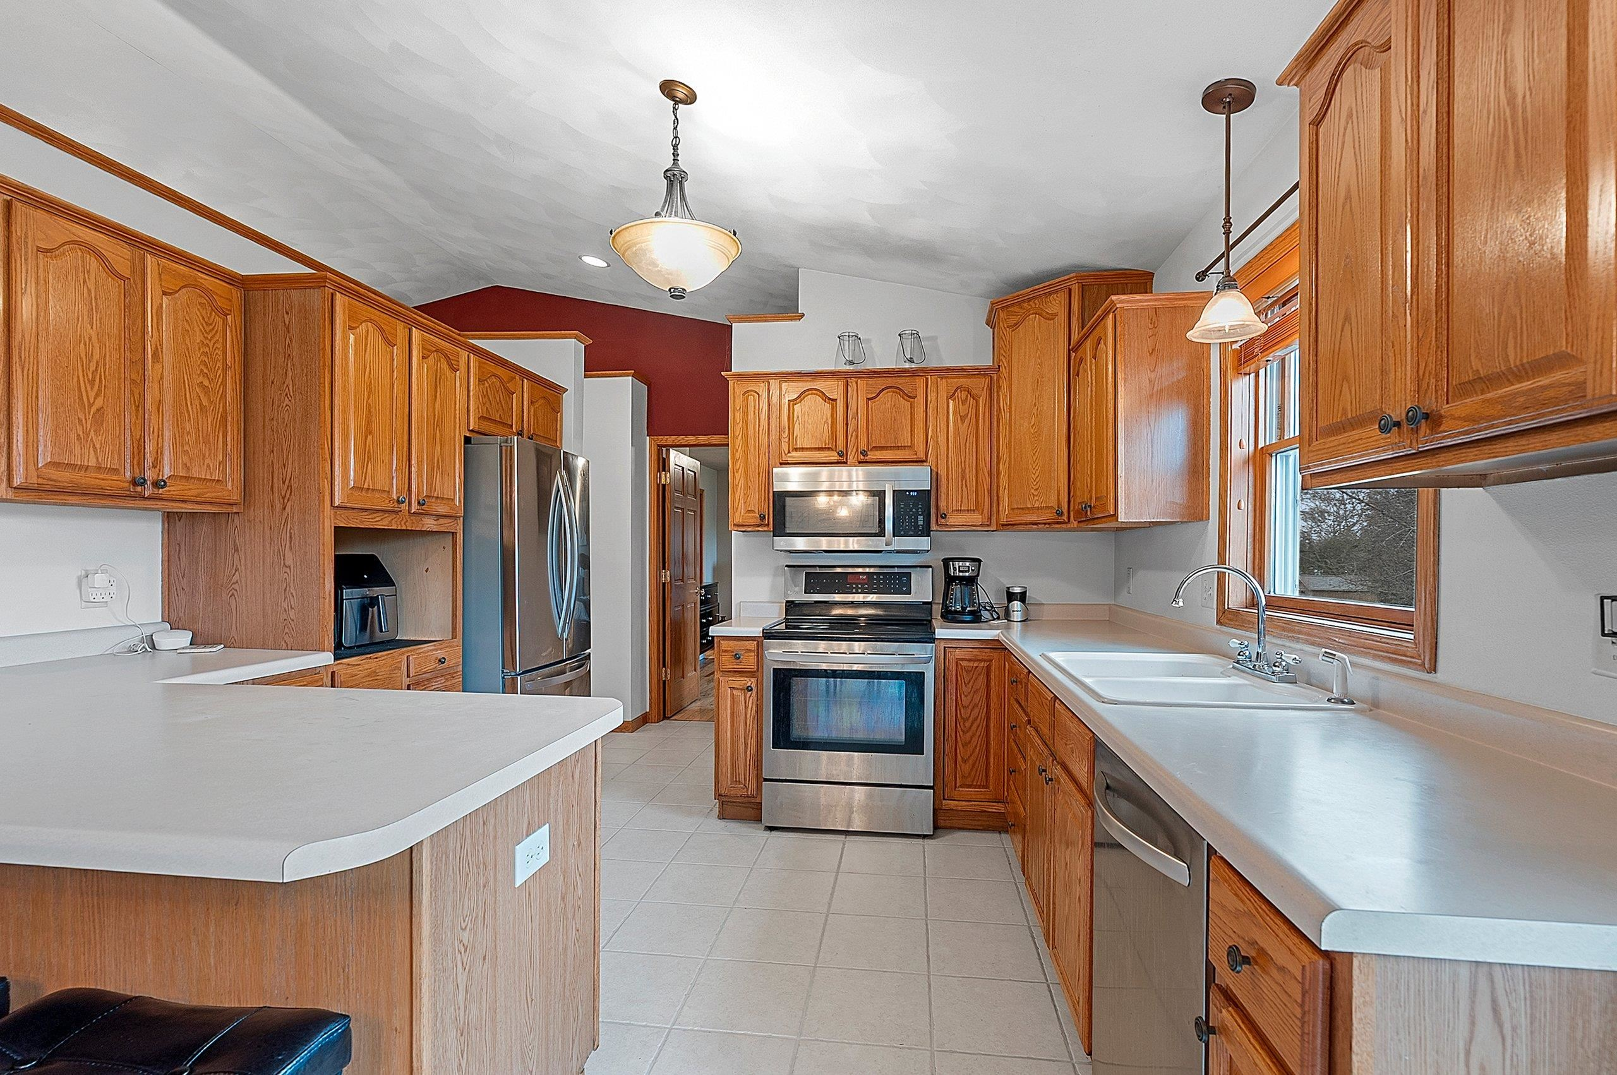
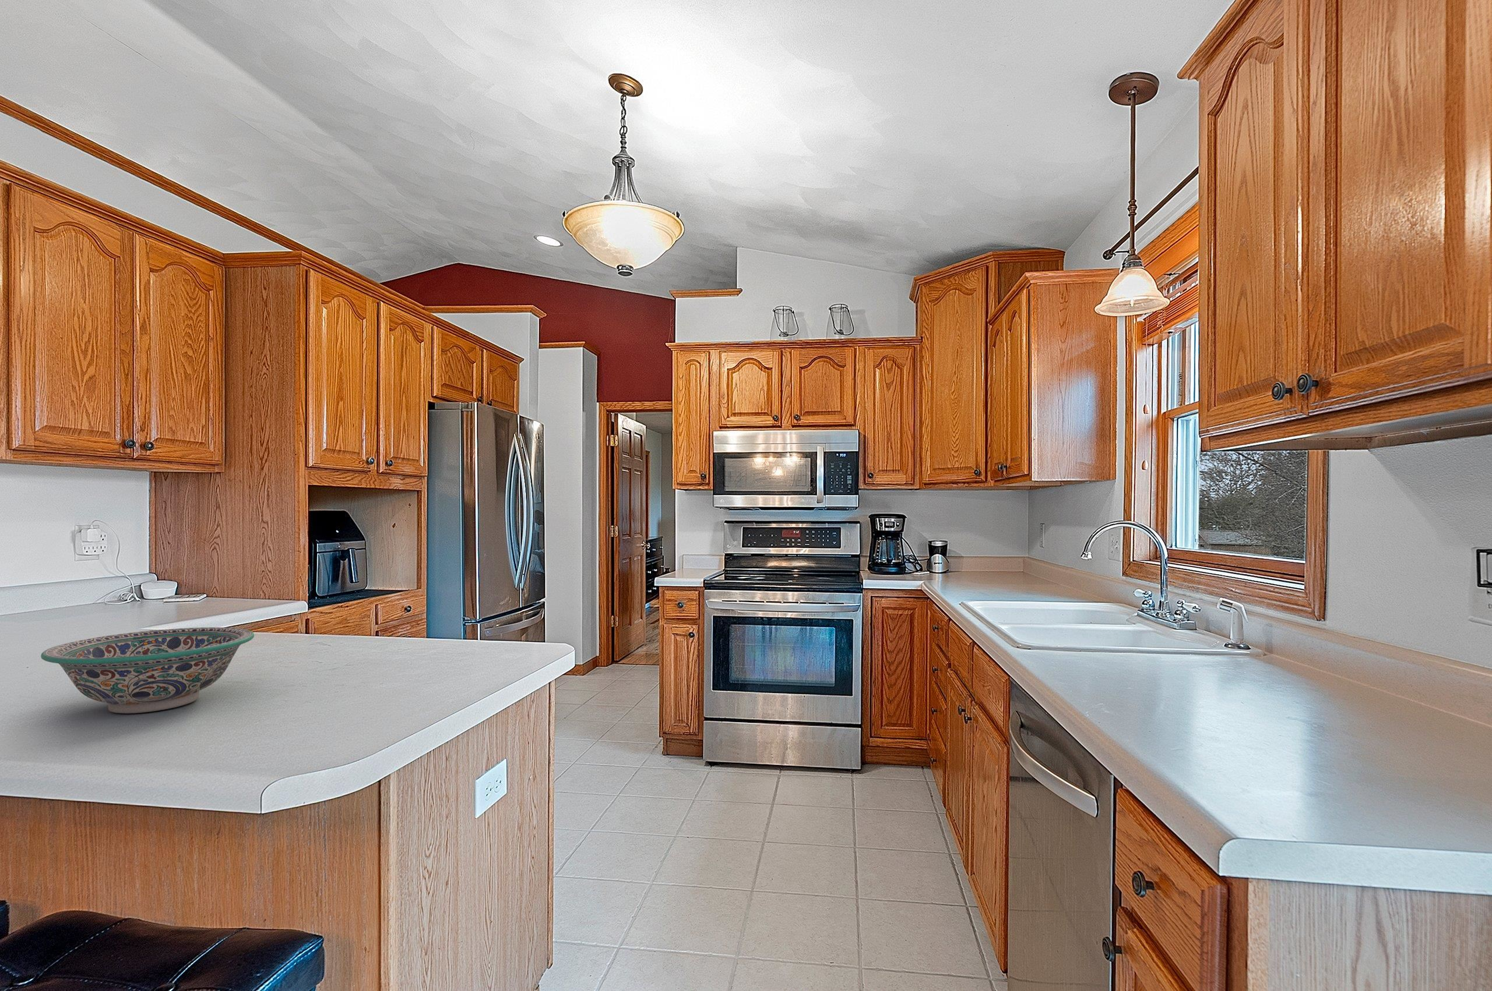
+ decorative bowl [40,626,255,713]
